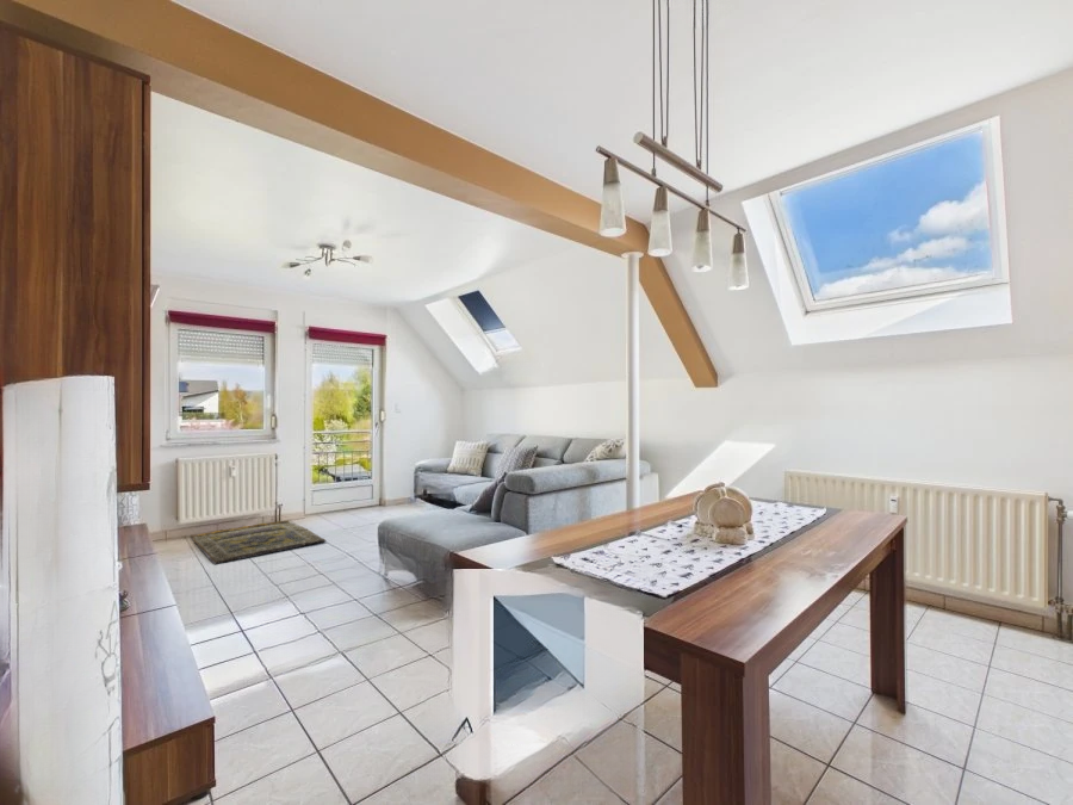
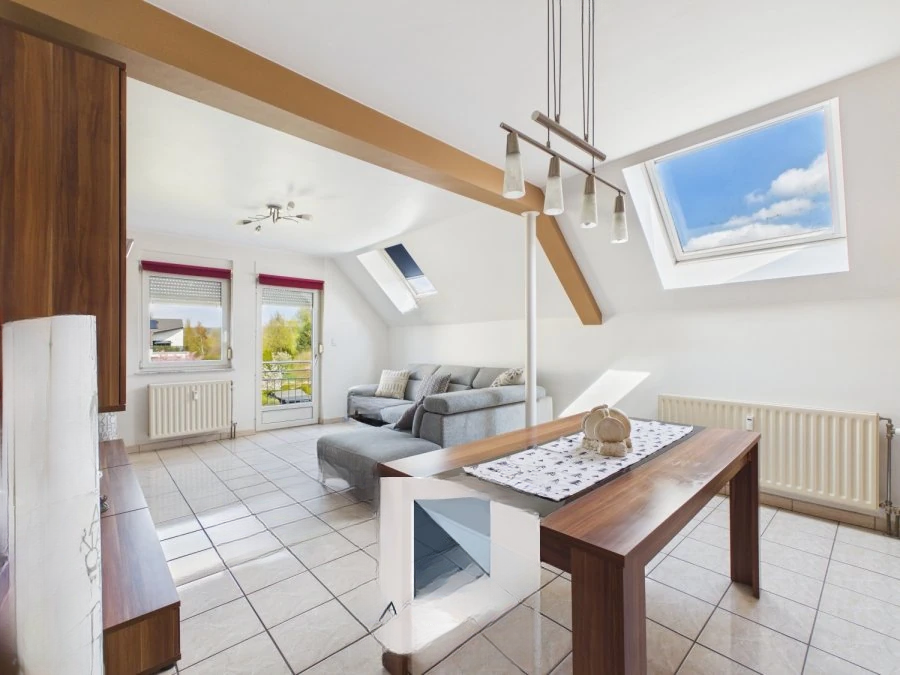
- rug [188,519,327,565]
